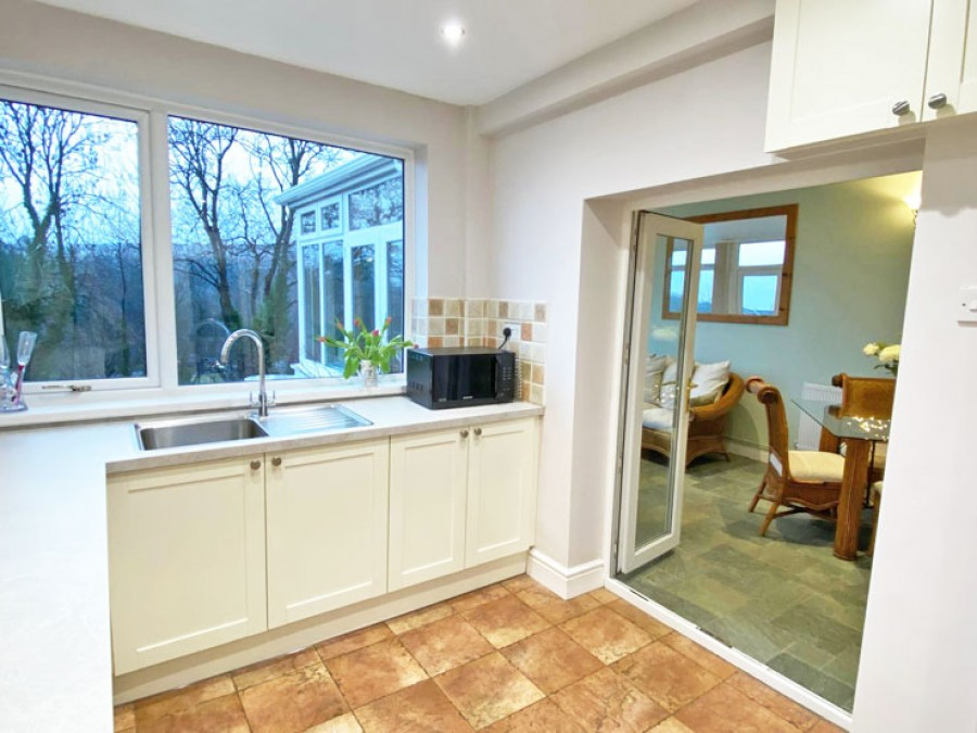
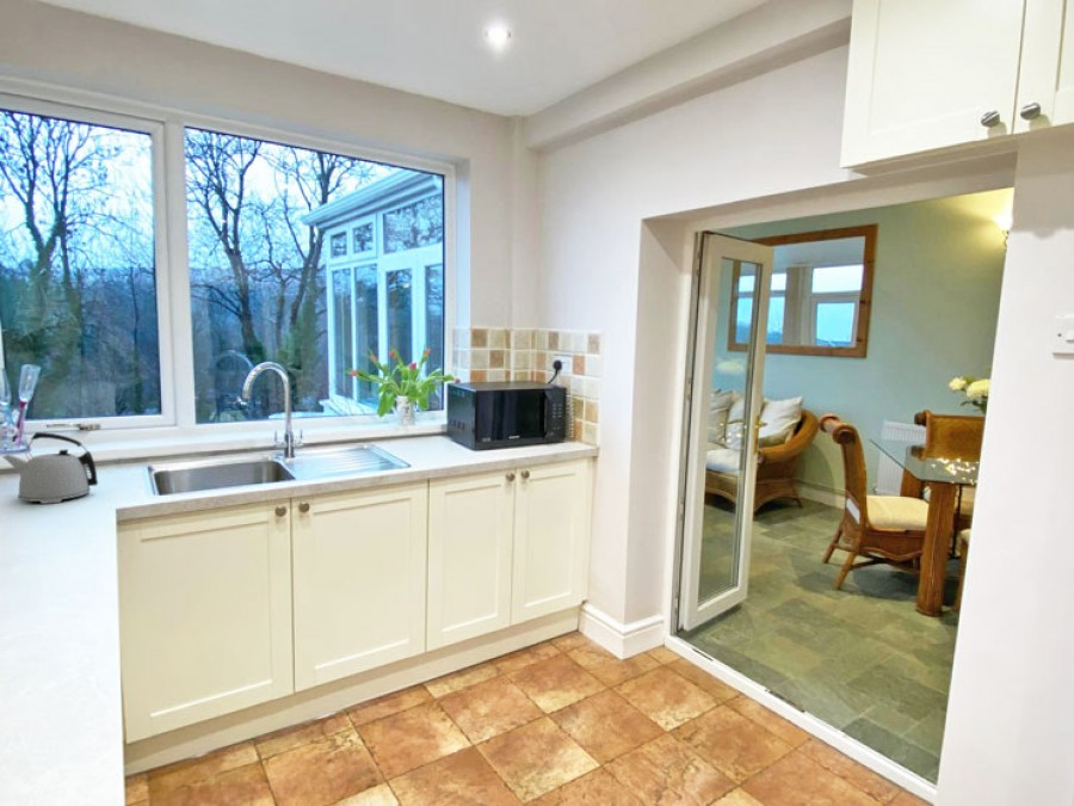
+ kettle [1,431,99,505]
